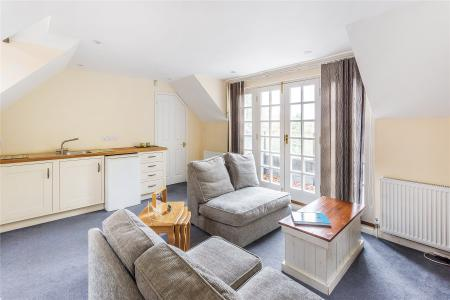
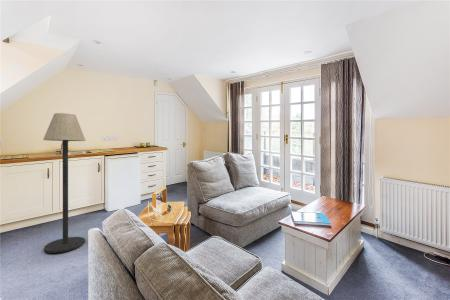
+ floor lamp [42,112,86,254]
